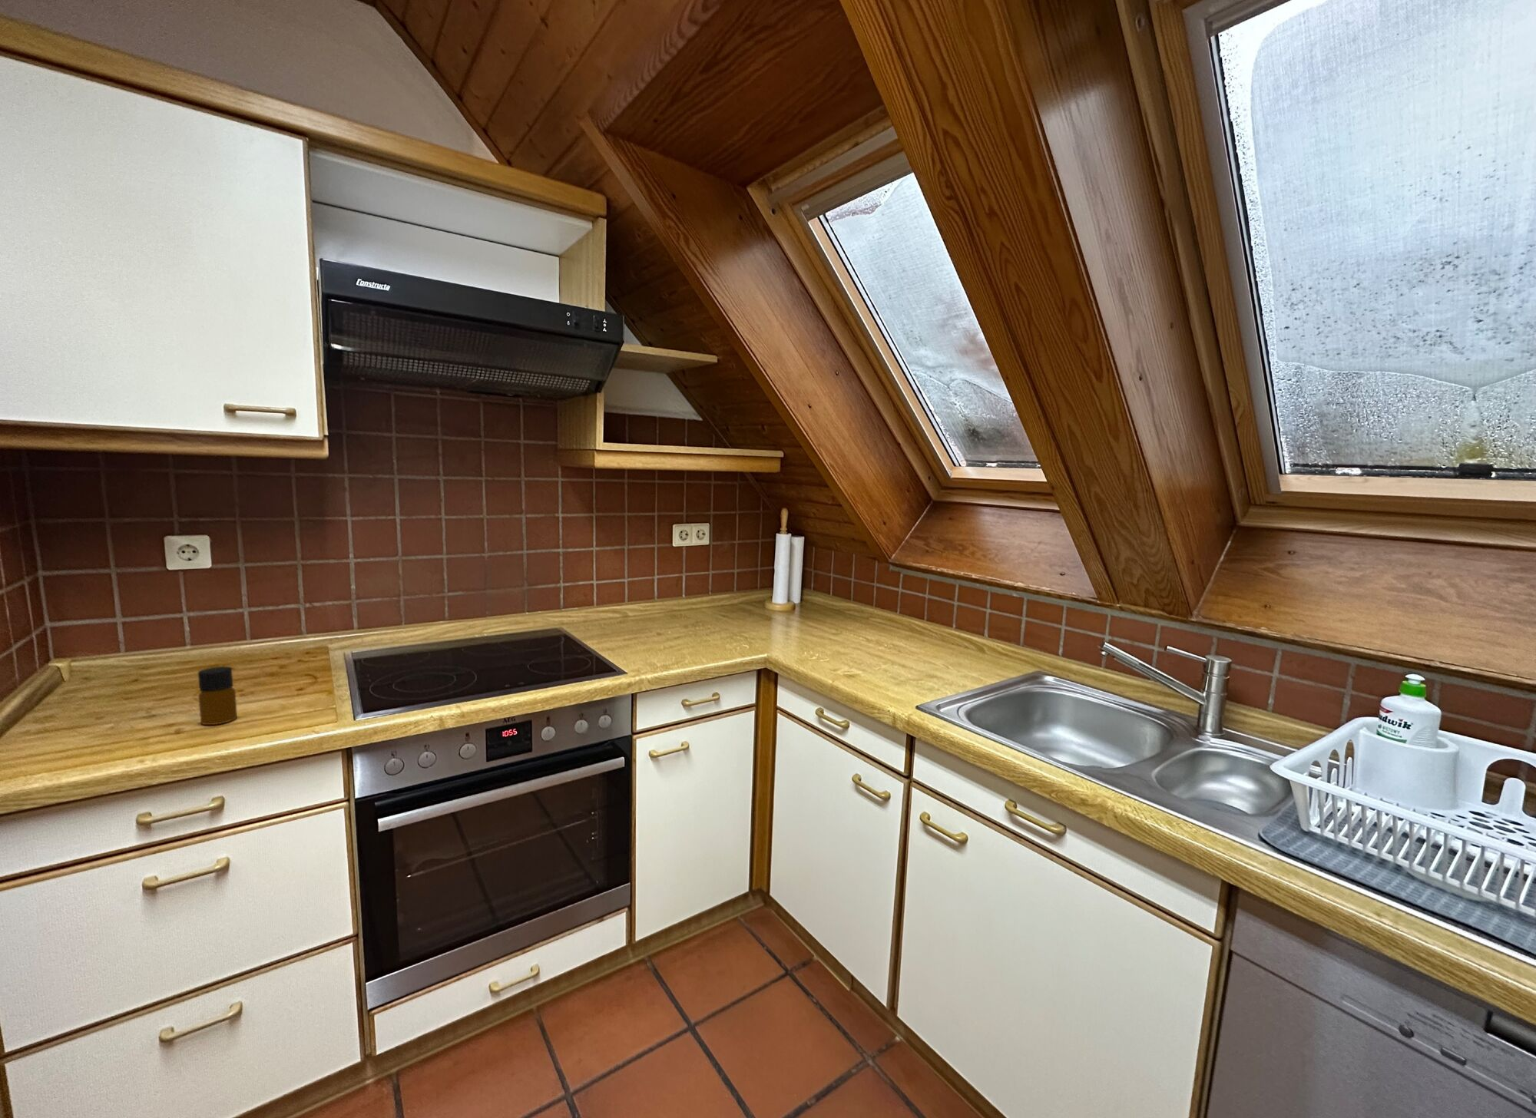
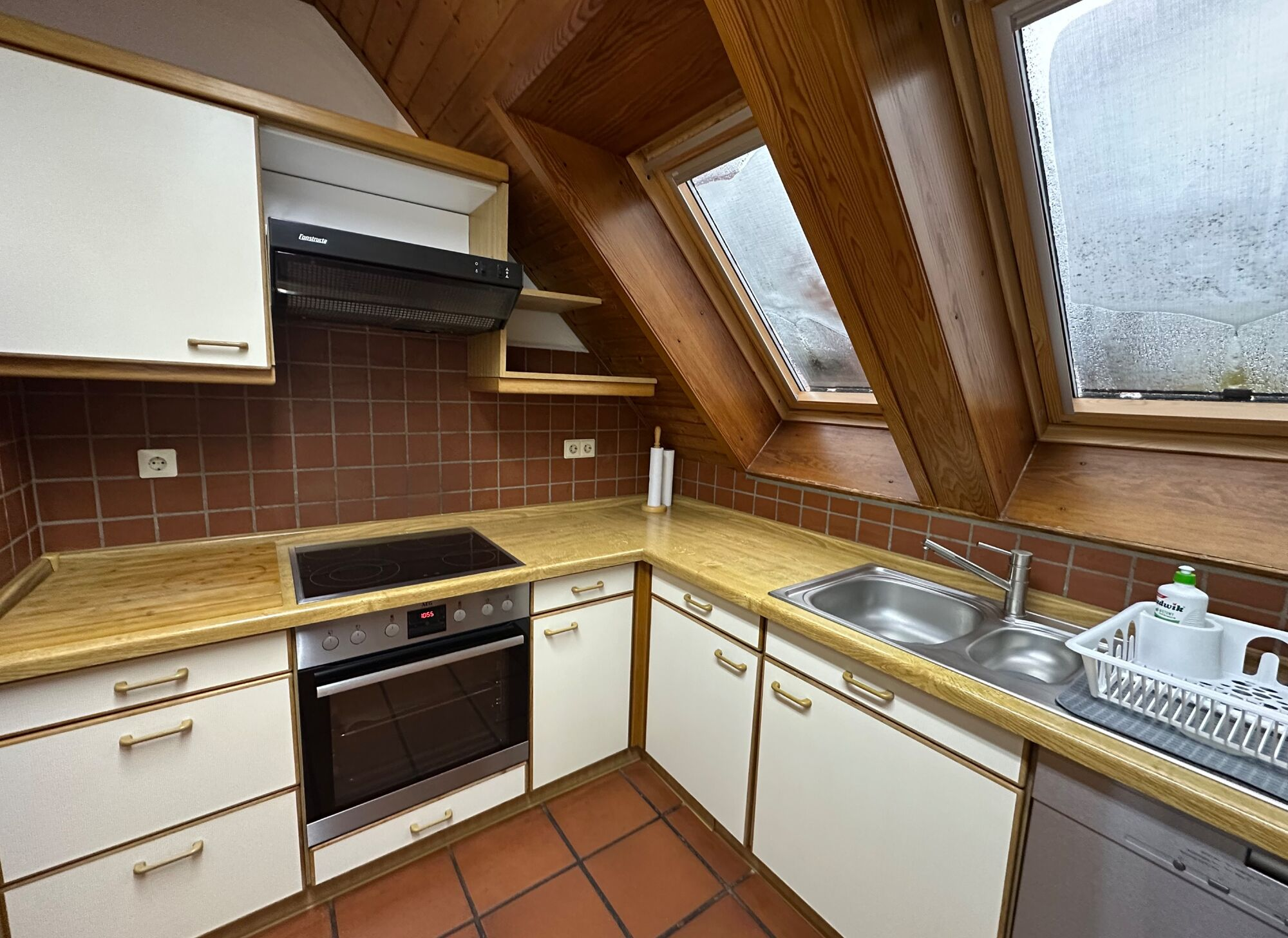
- bottle [198,666,239,726]
